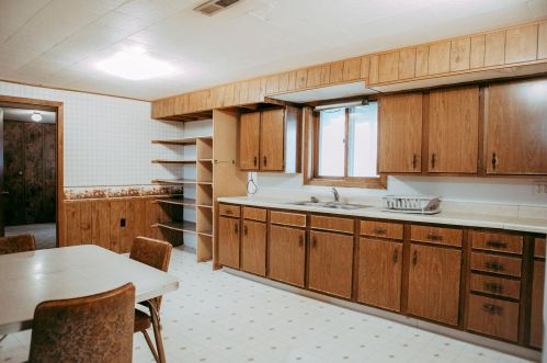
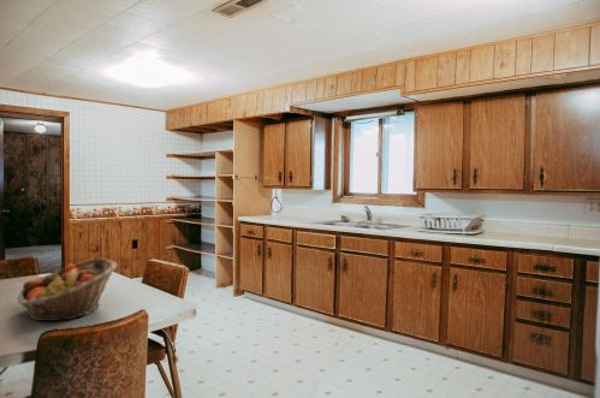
+ fruit basket [17,257,118,322]
